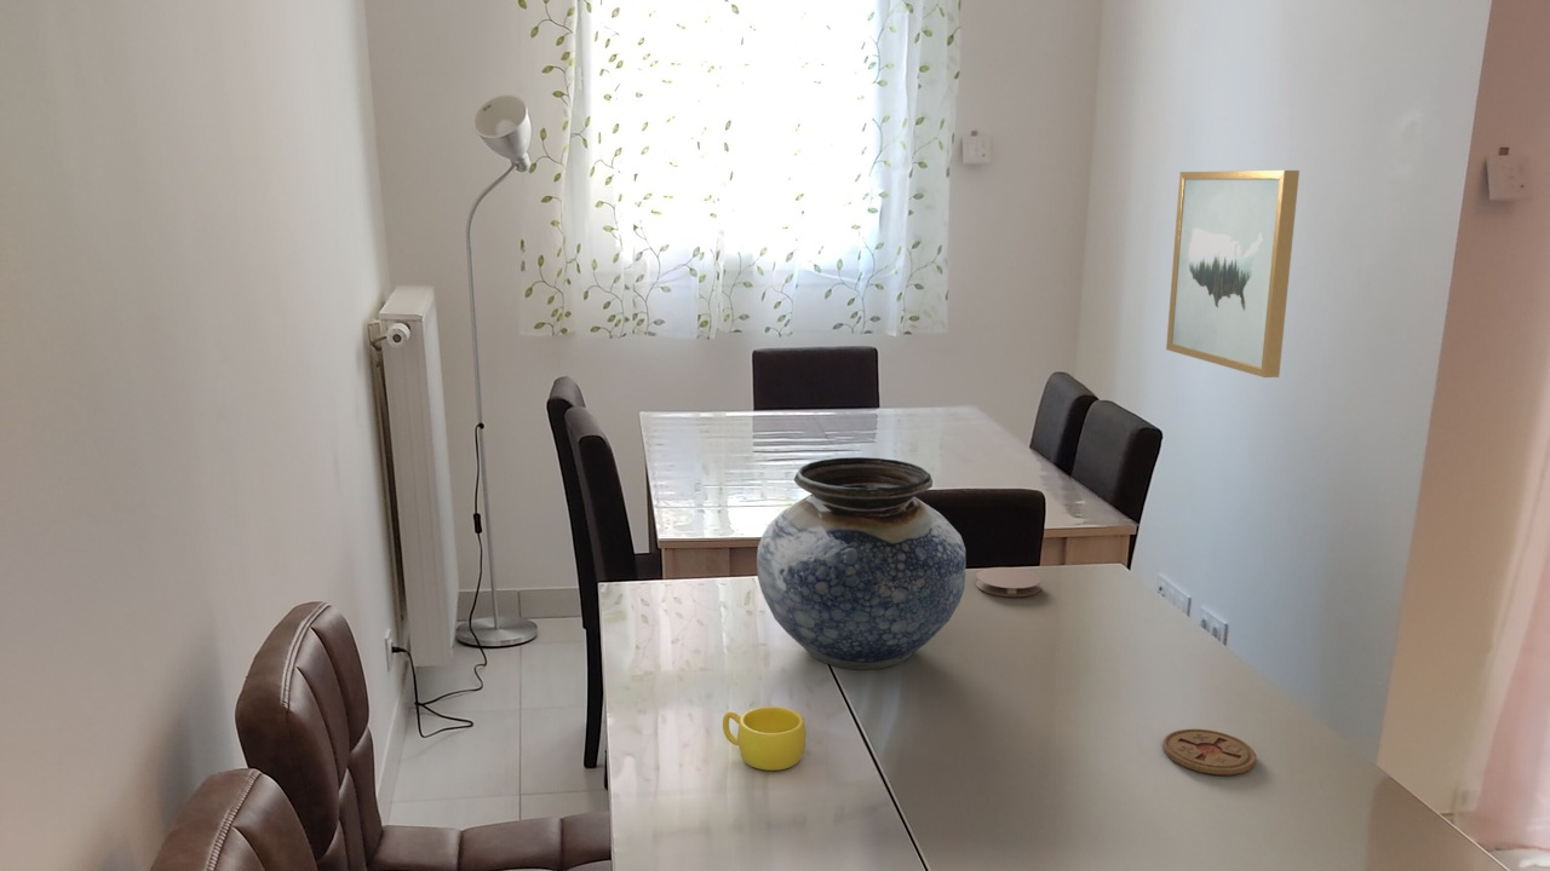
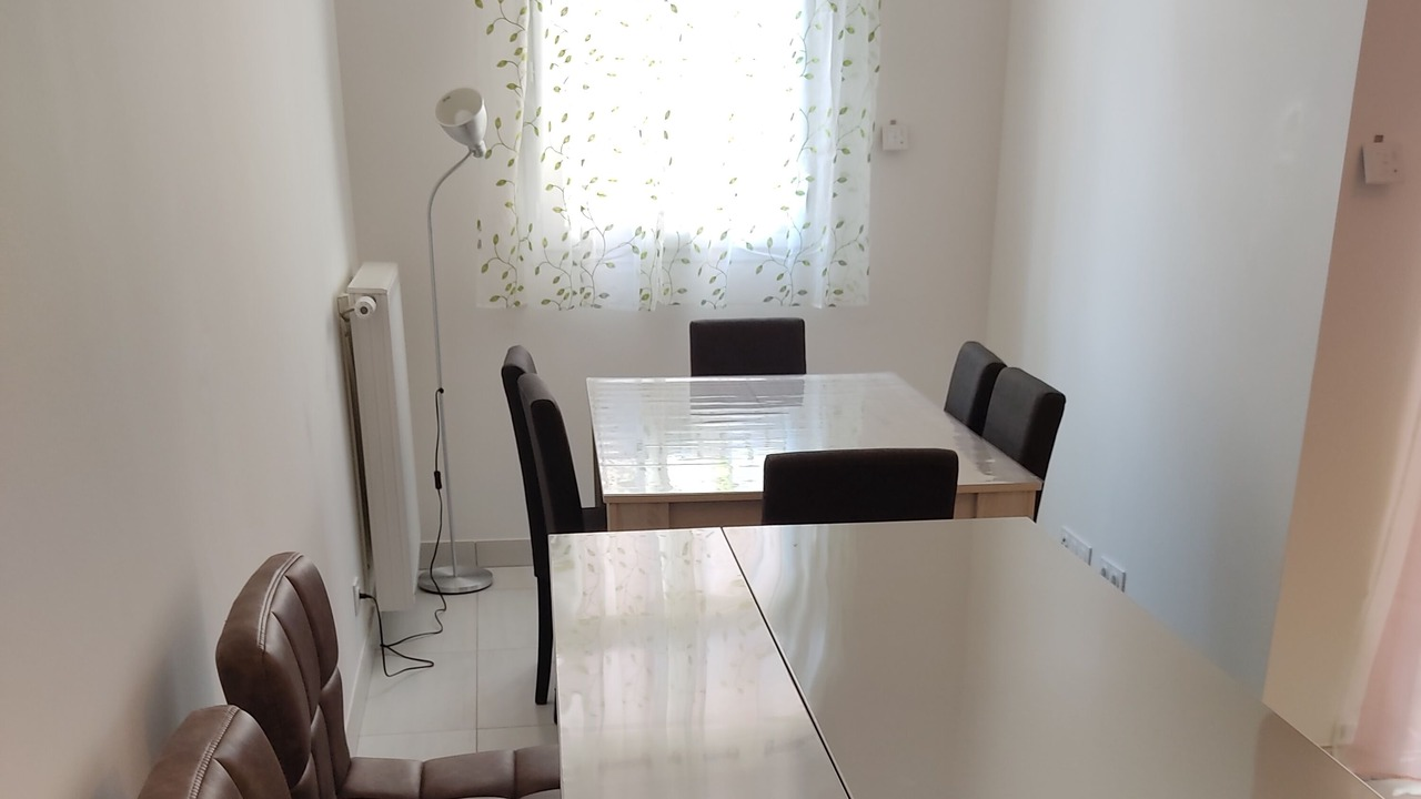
- wall art [1165,169,1301,379]
- cup [722,705,806,772]
- coaster [1161,728,1257,775]
- vase [756,456,966,670]
- coaster [975,566,1043,598]
